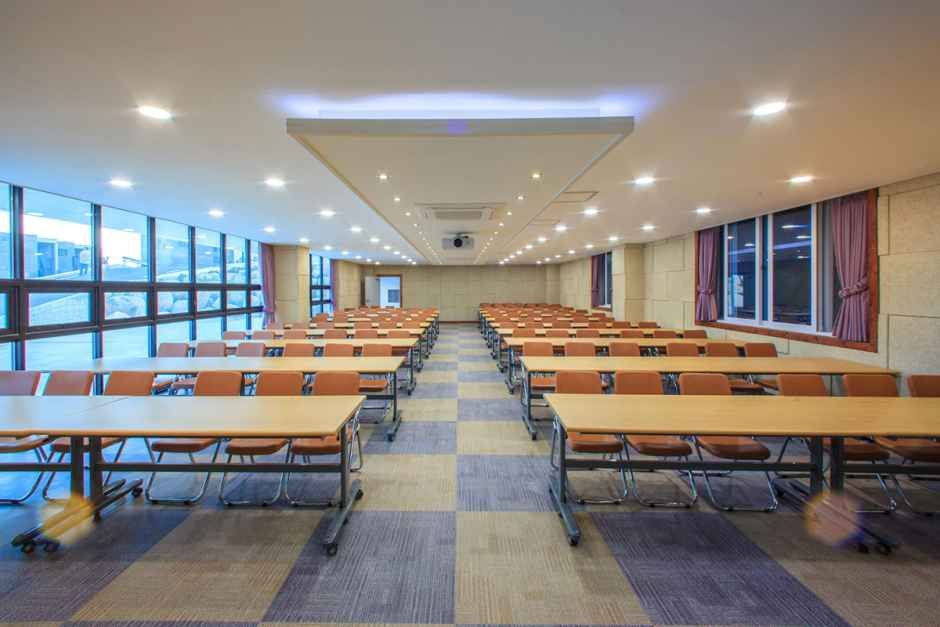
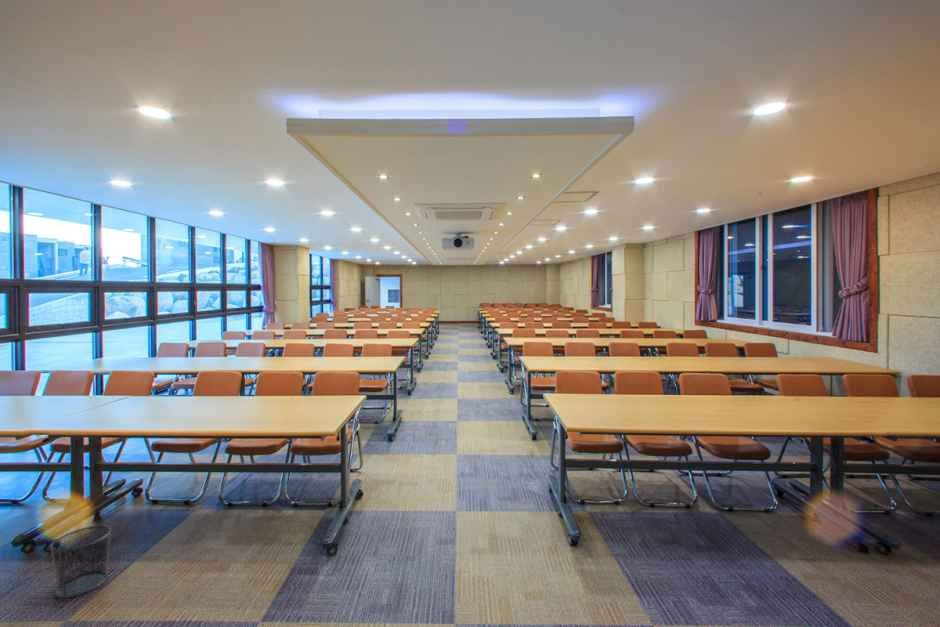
+ waste bin [48,524,113,599]
